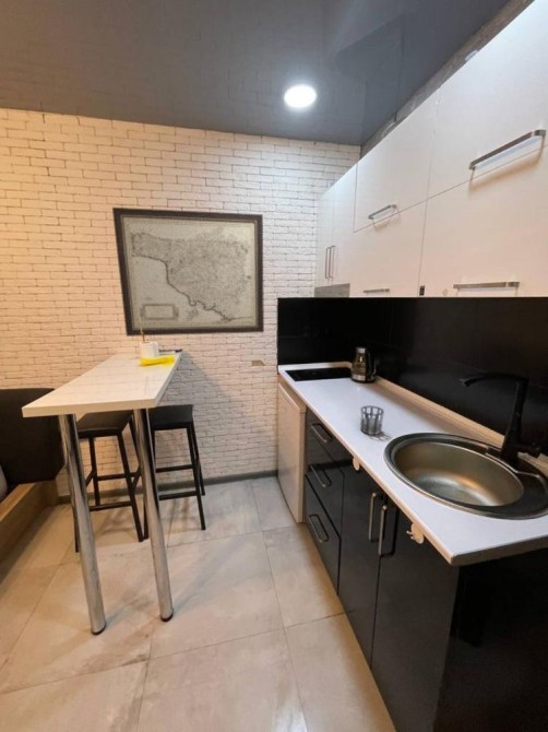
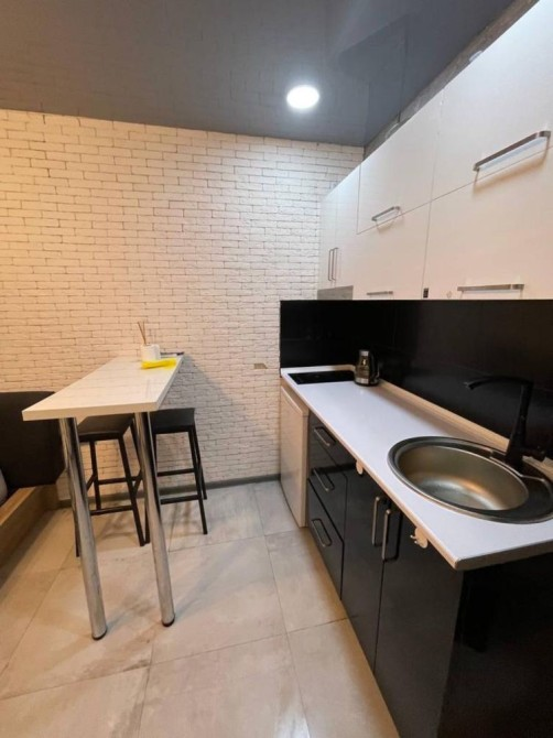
- wall art [111,206,265,338]
- cup [359,404,385,436]
